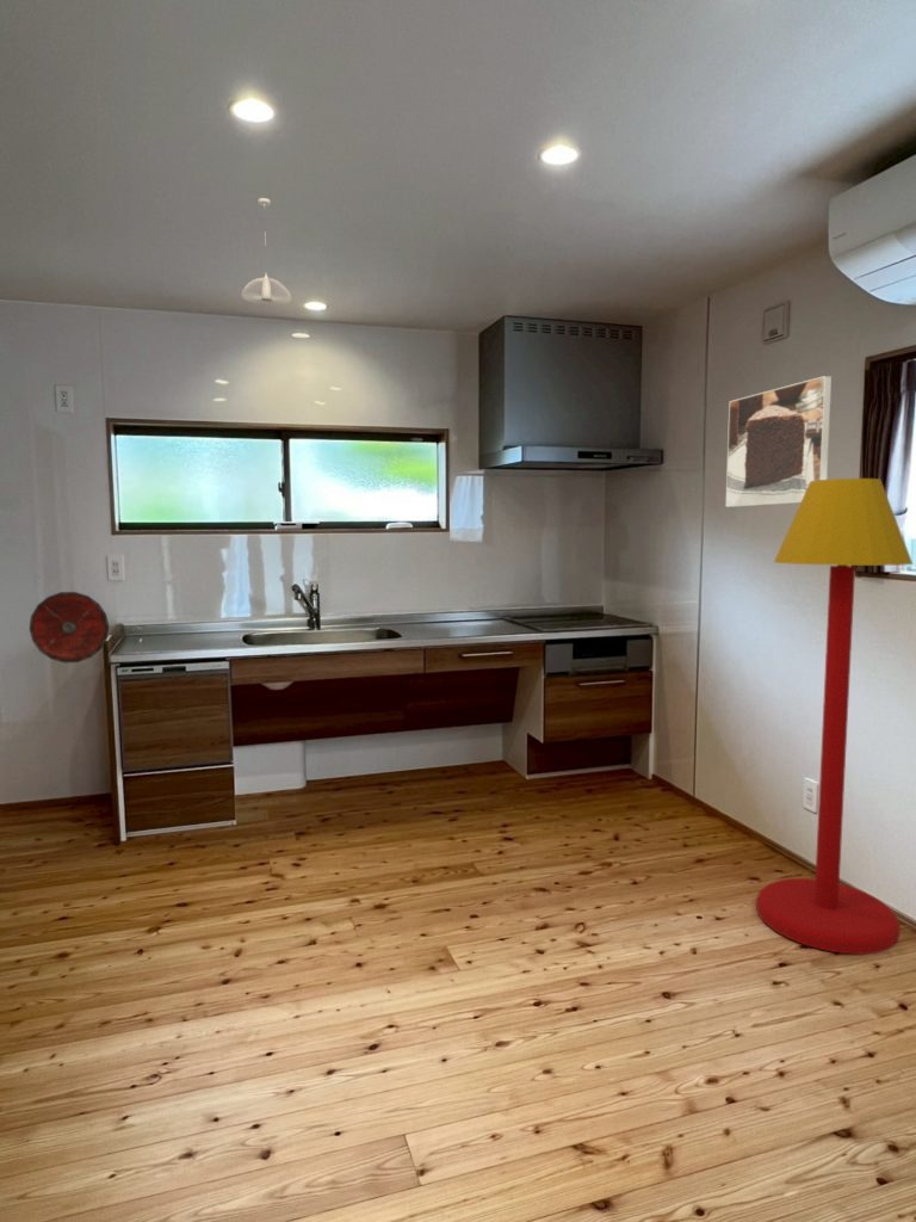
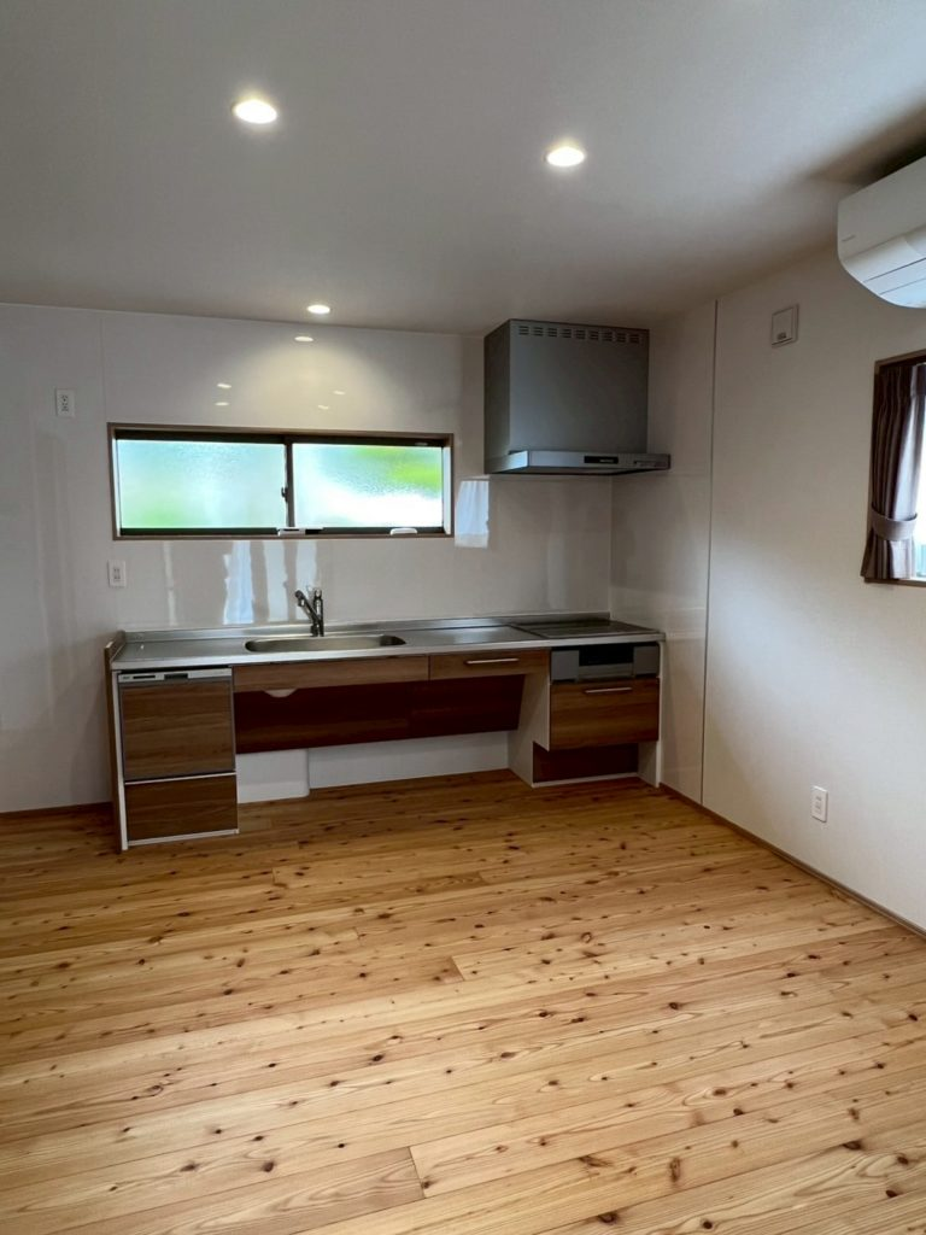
- floor lamp [755,477,914,956]
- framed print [724,375,834,508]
- round shield [27,591,110,665]
- pendant light [241,197,292,307]
